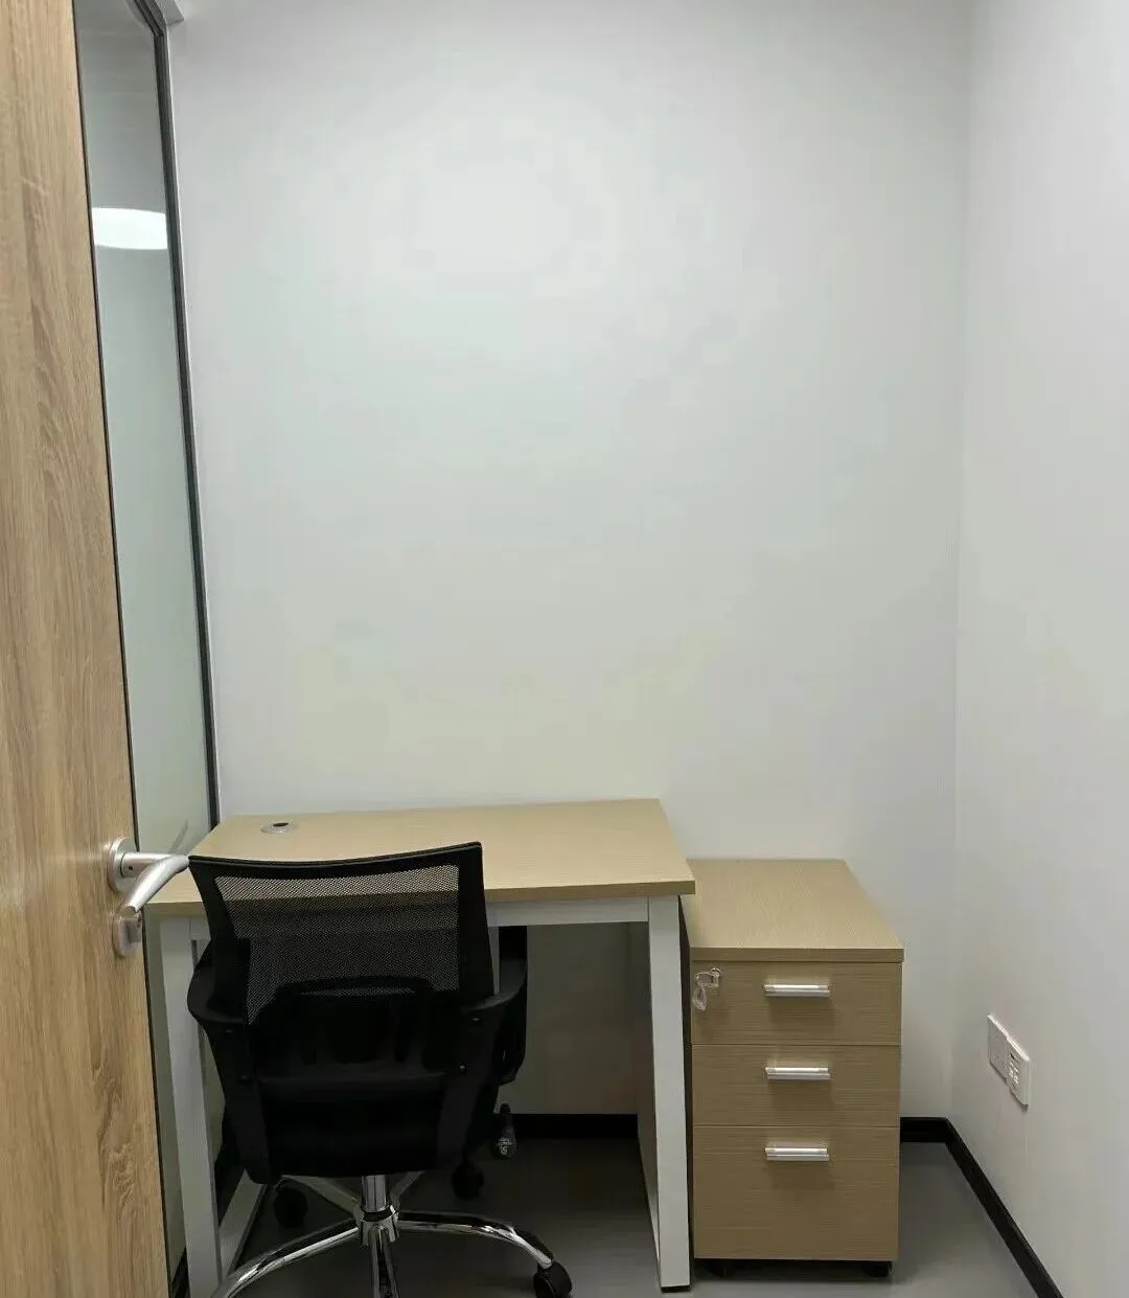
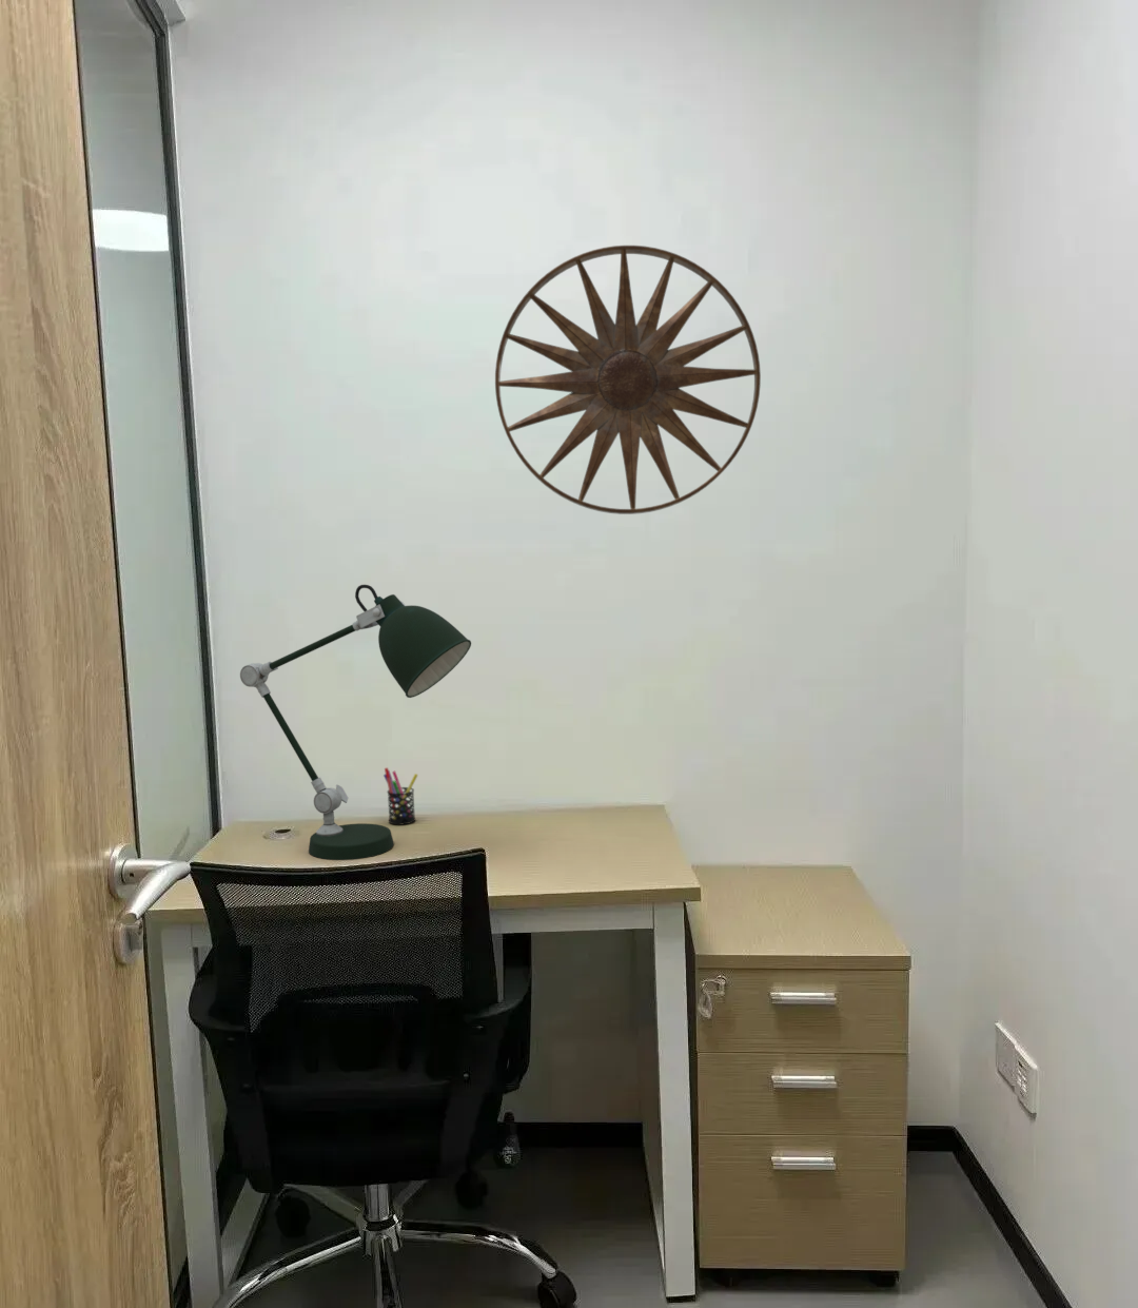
+ pen holder [383,766,419,826]
+ wall art [494,245,762,515]
+ desk lamp [239,584,472,861]
